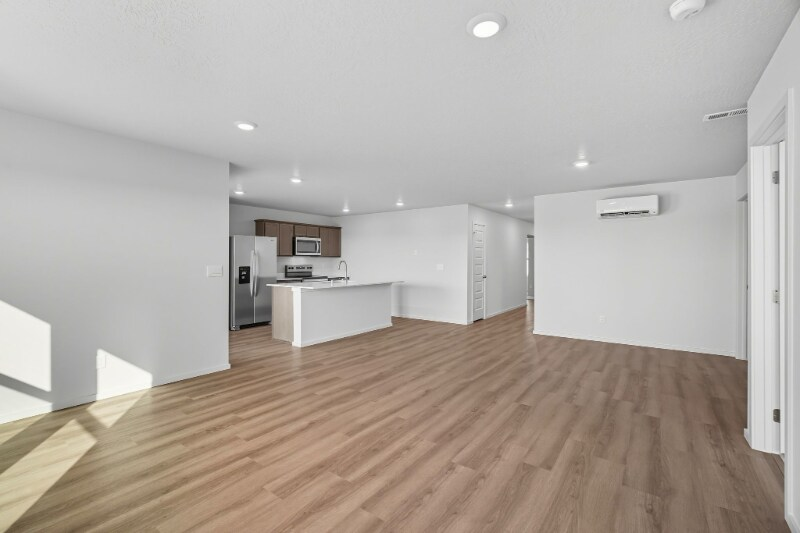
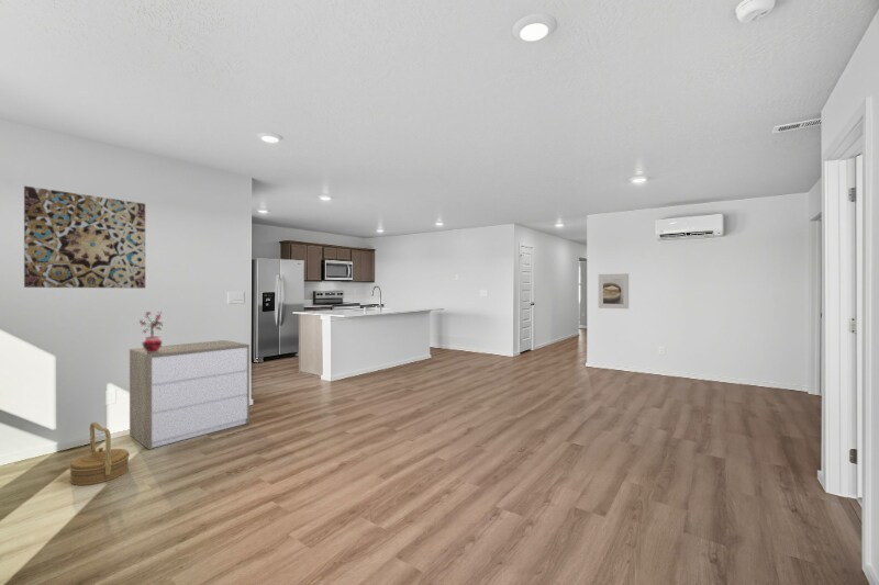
+ potted plant [137,310,164,352]
+ wall art [23,184,146,290]
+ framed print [598,272,630,310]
+ basket [68,421,131,486]
+ dresser [129,339,251,451]
